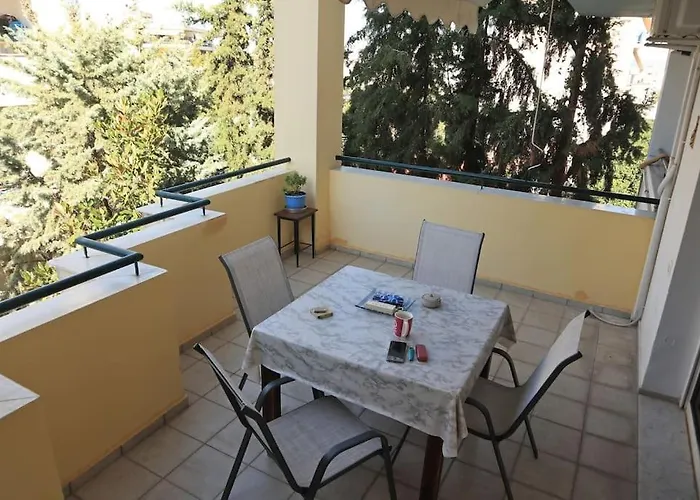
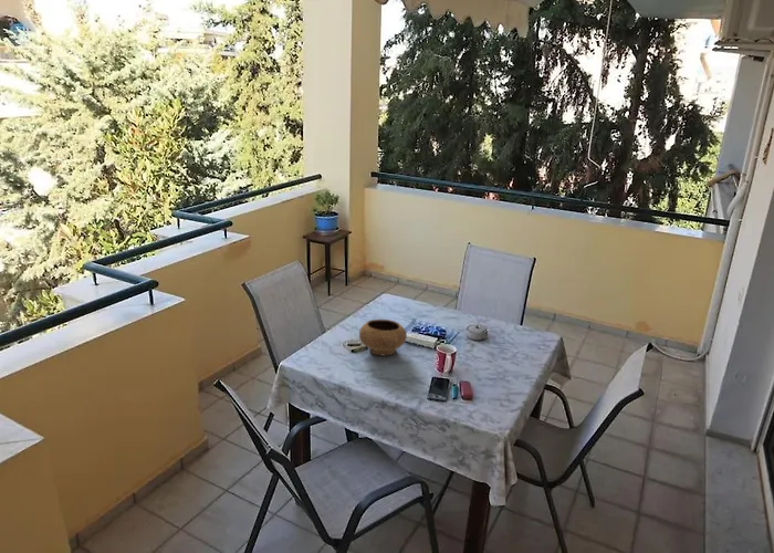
+ bowl [358,319,408,357]
